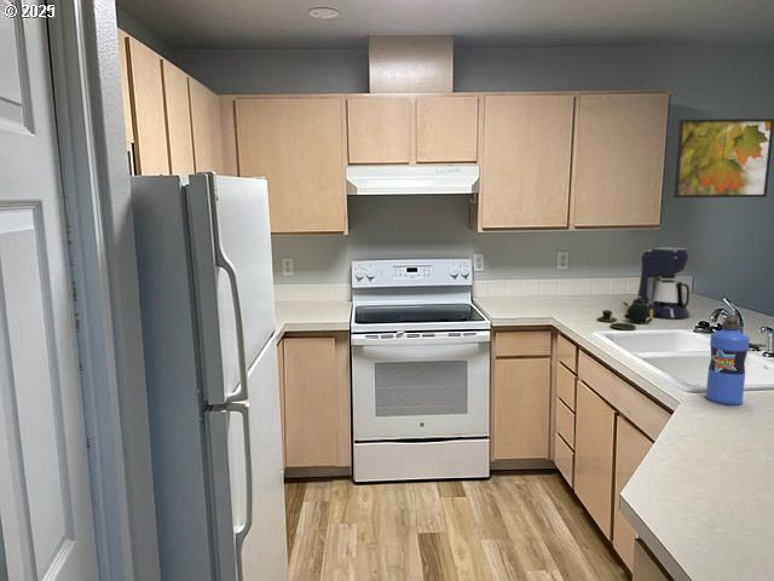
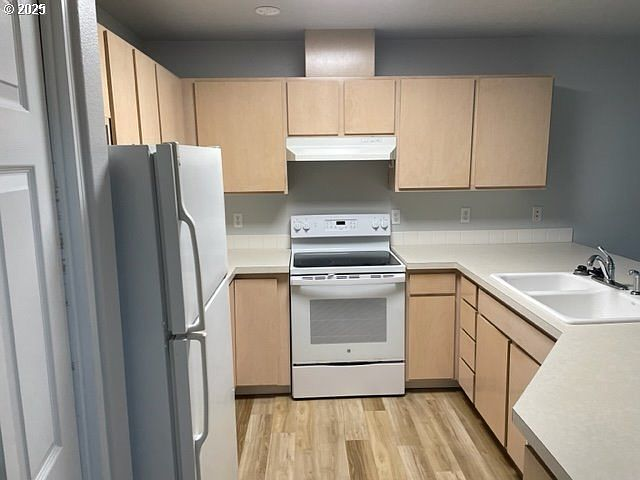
- coffee maker [636,246,691,320]
- water bottle [705,313,751,407]
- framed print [672,117,774,199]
- teapot [596,297,654,332]
